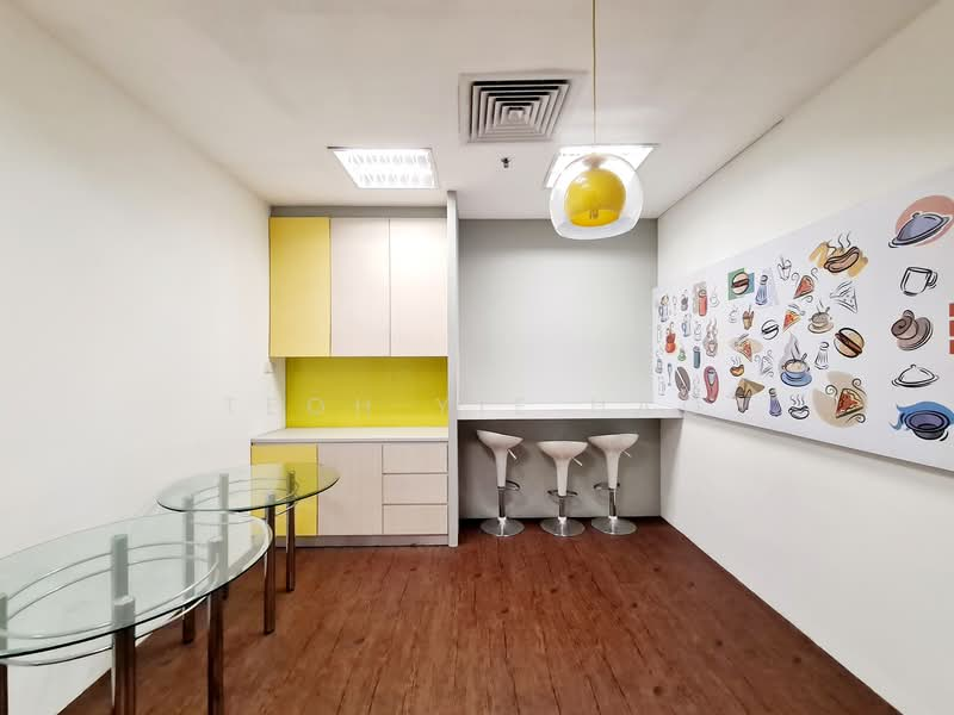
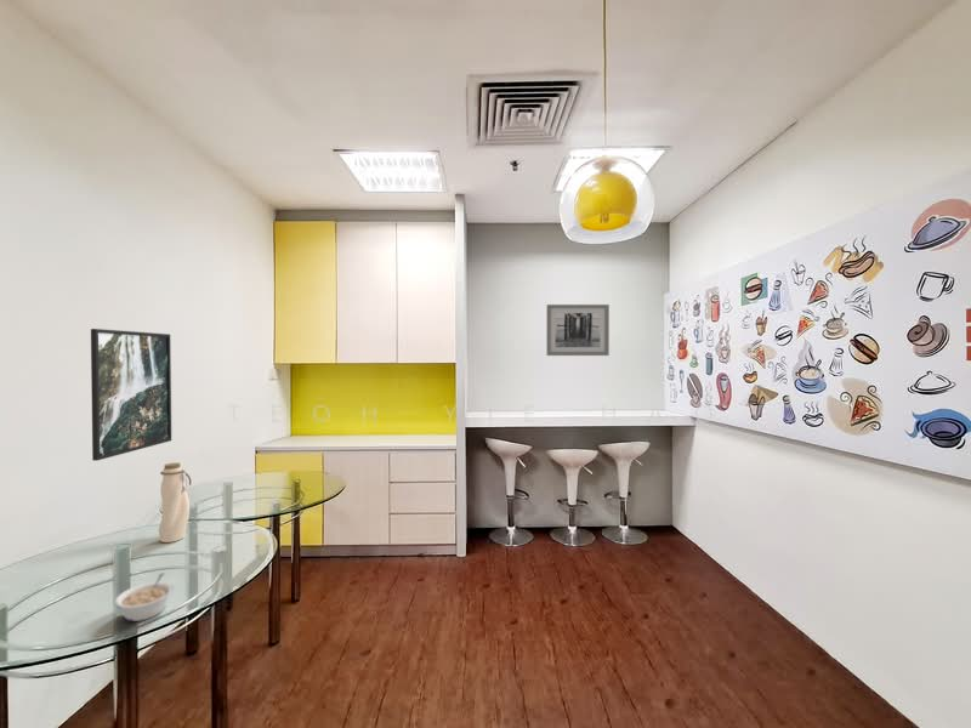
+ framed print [90,328,172,462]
+ water bottle [158,461,192,544]
+ wall art [545,303,611,357]
+ legume [114,571,175,622]
